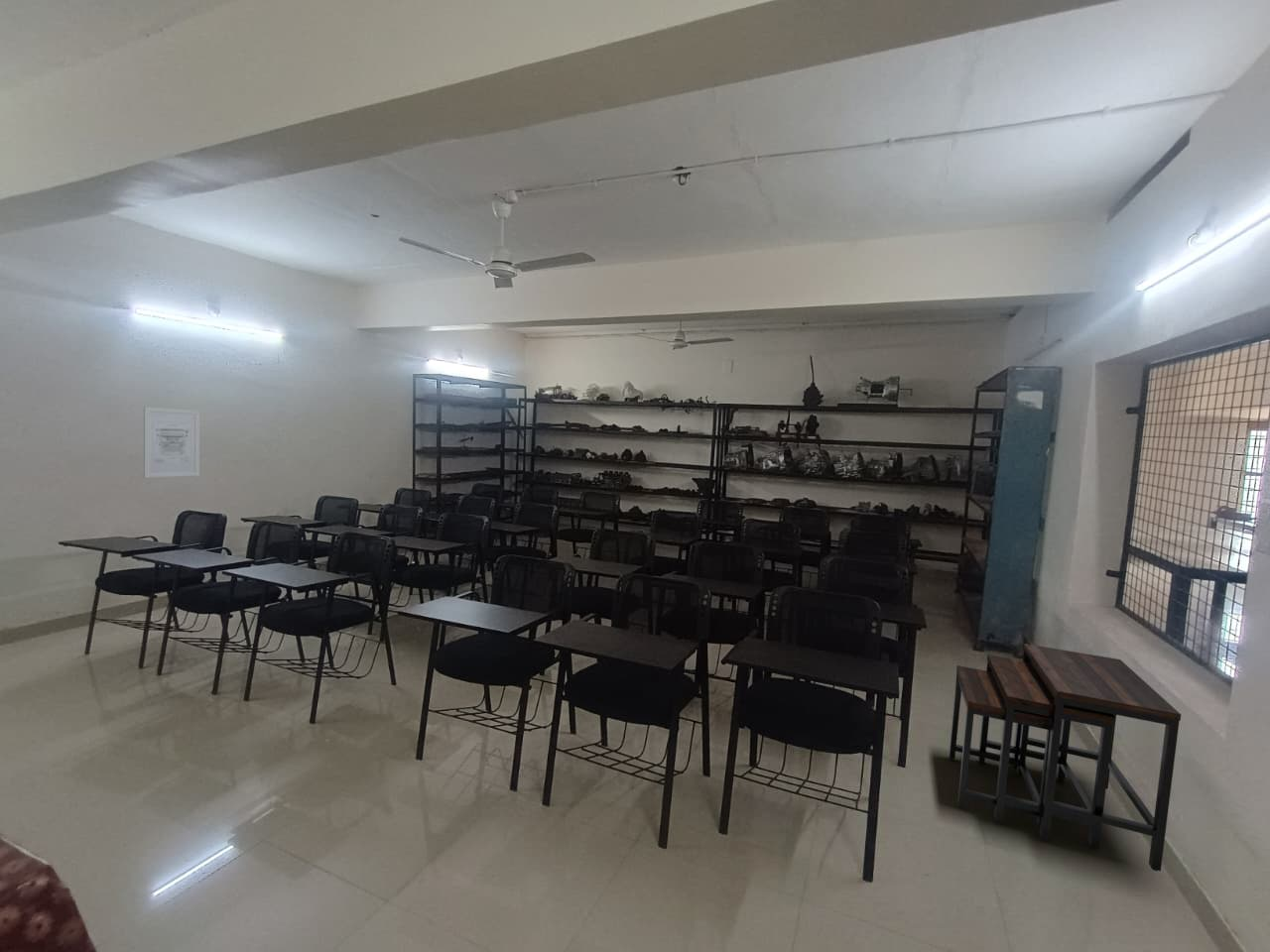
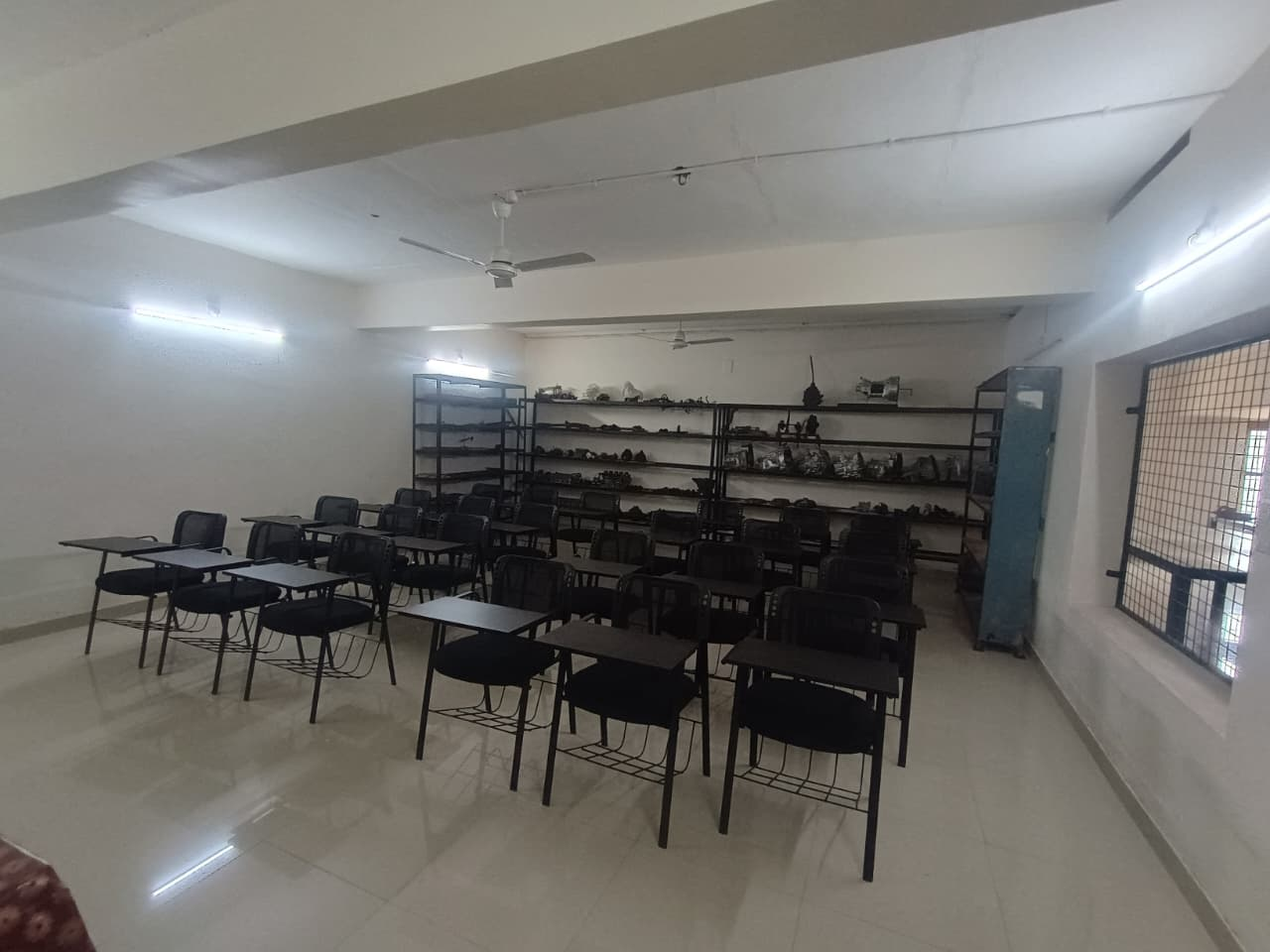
- desk [948,643,1182,872]
- wall art [143,407,200,479]
